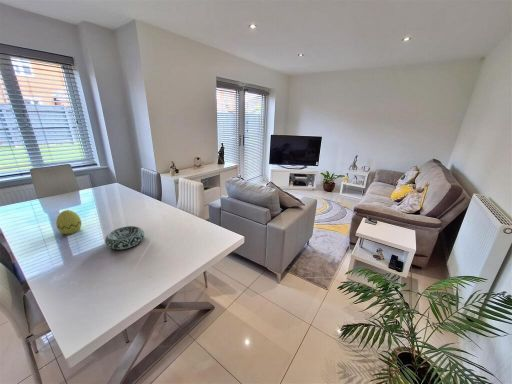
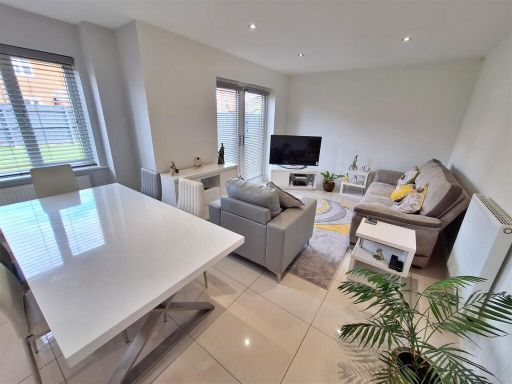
- decorative egg [55,209,82,235]
- decorative bowl [104,225,145,250]
